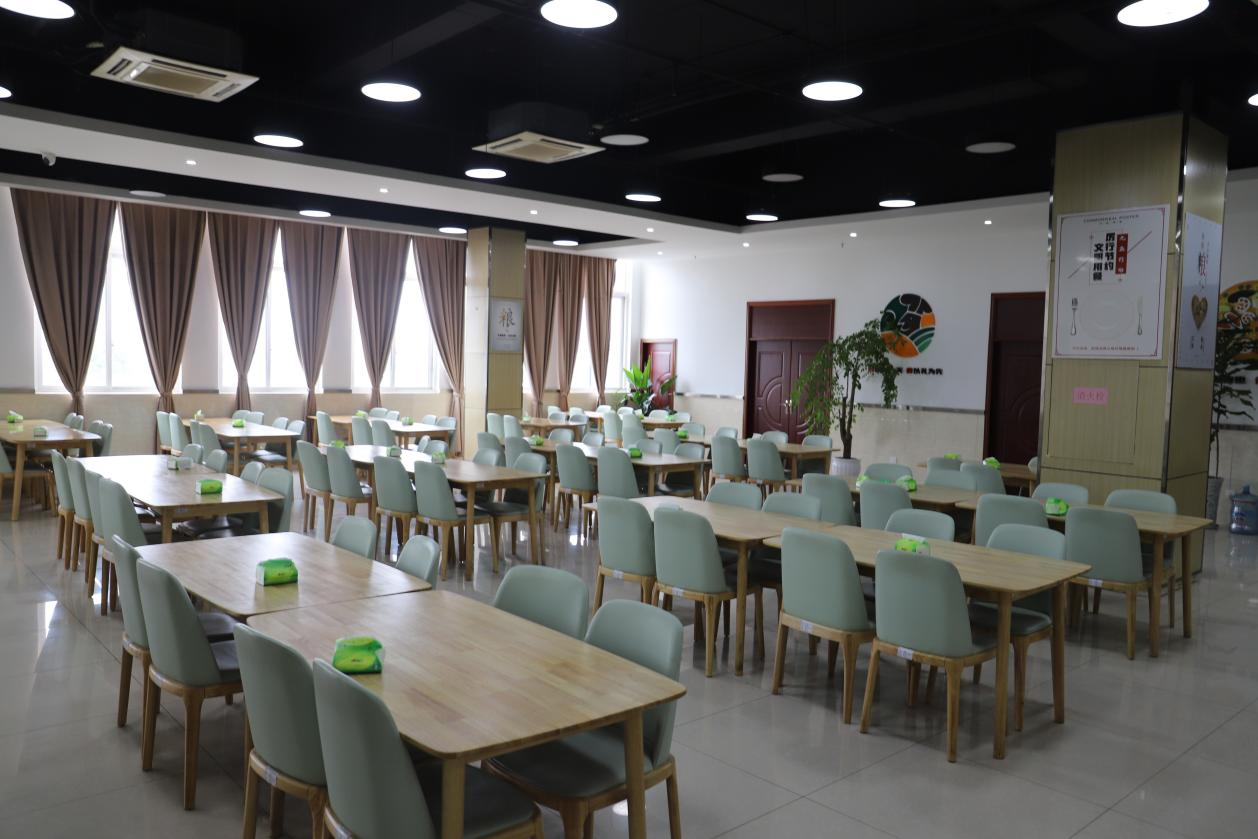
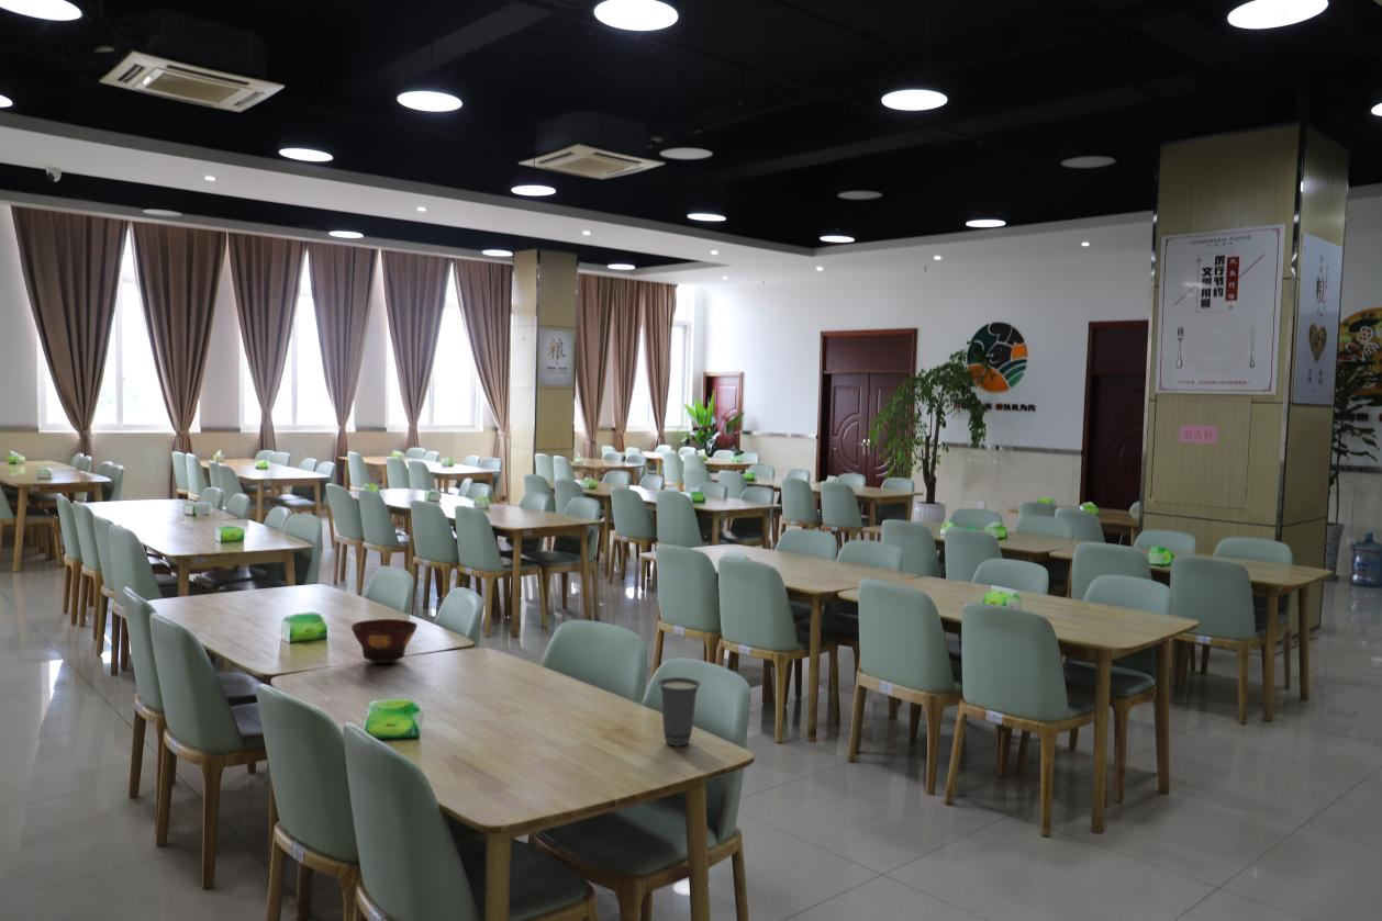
+ cup [657,676,702,748]
+ bowl [350,618,419,664]
